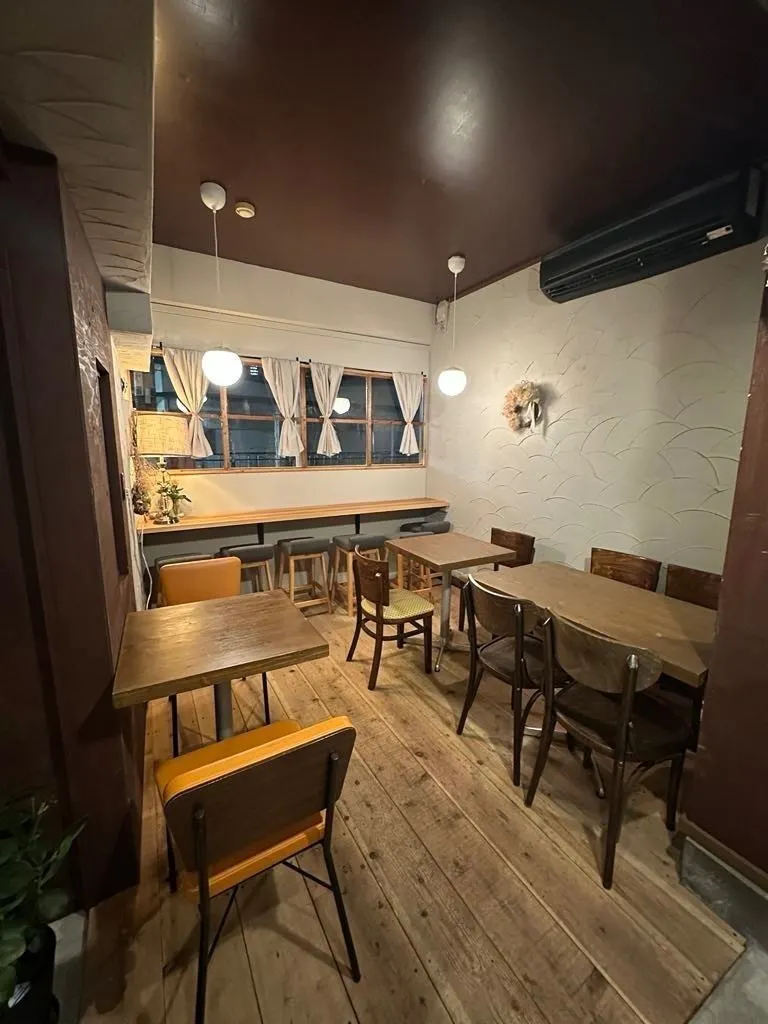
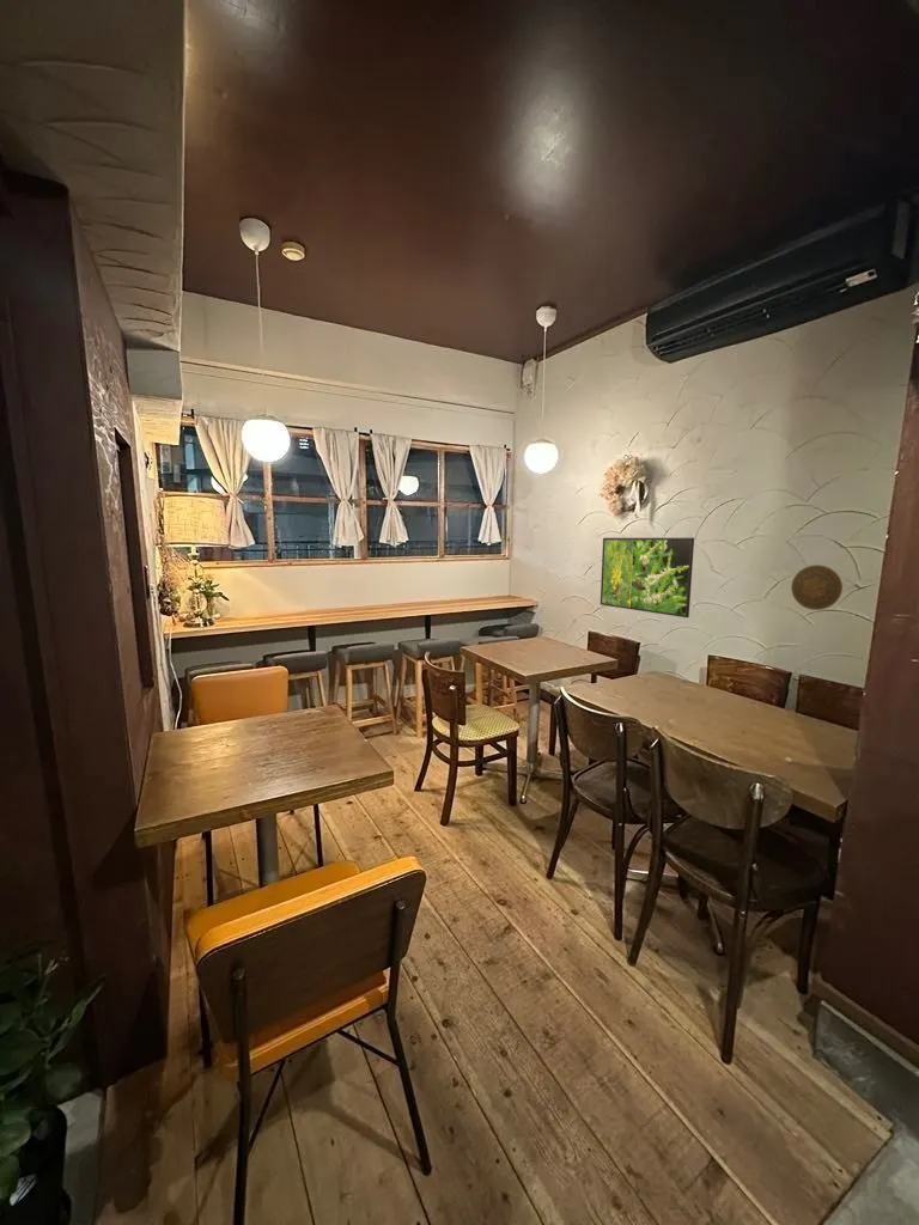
+ decorative plate [790,563,844,611]
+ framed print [600,537,695,618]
